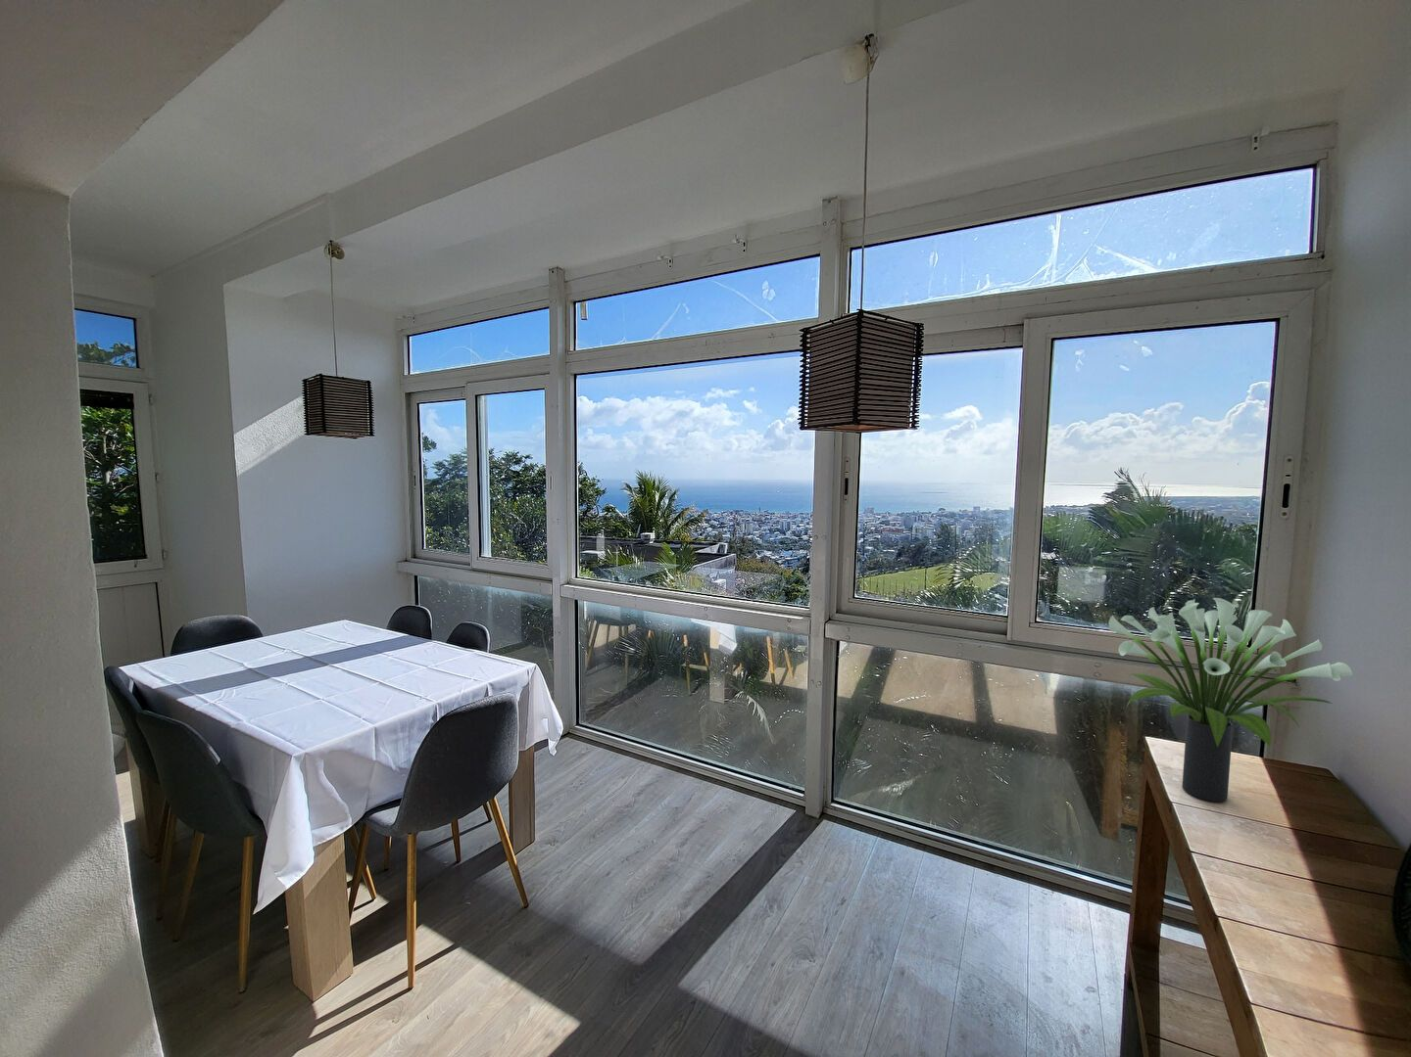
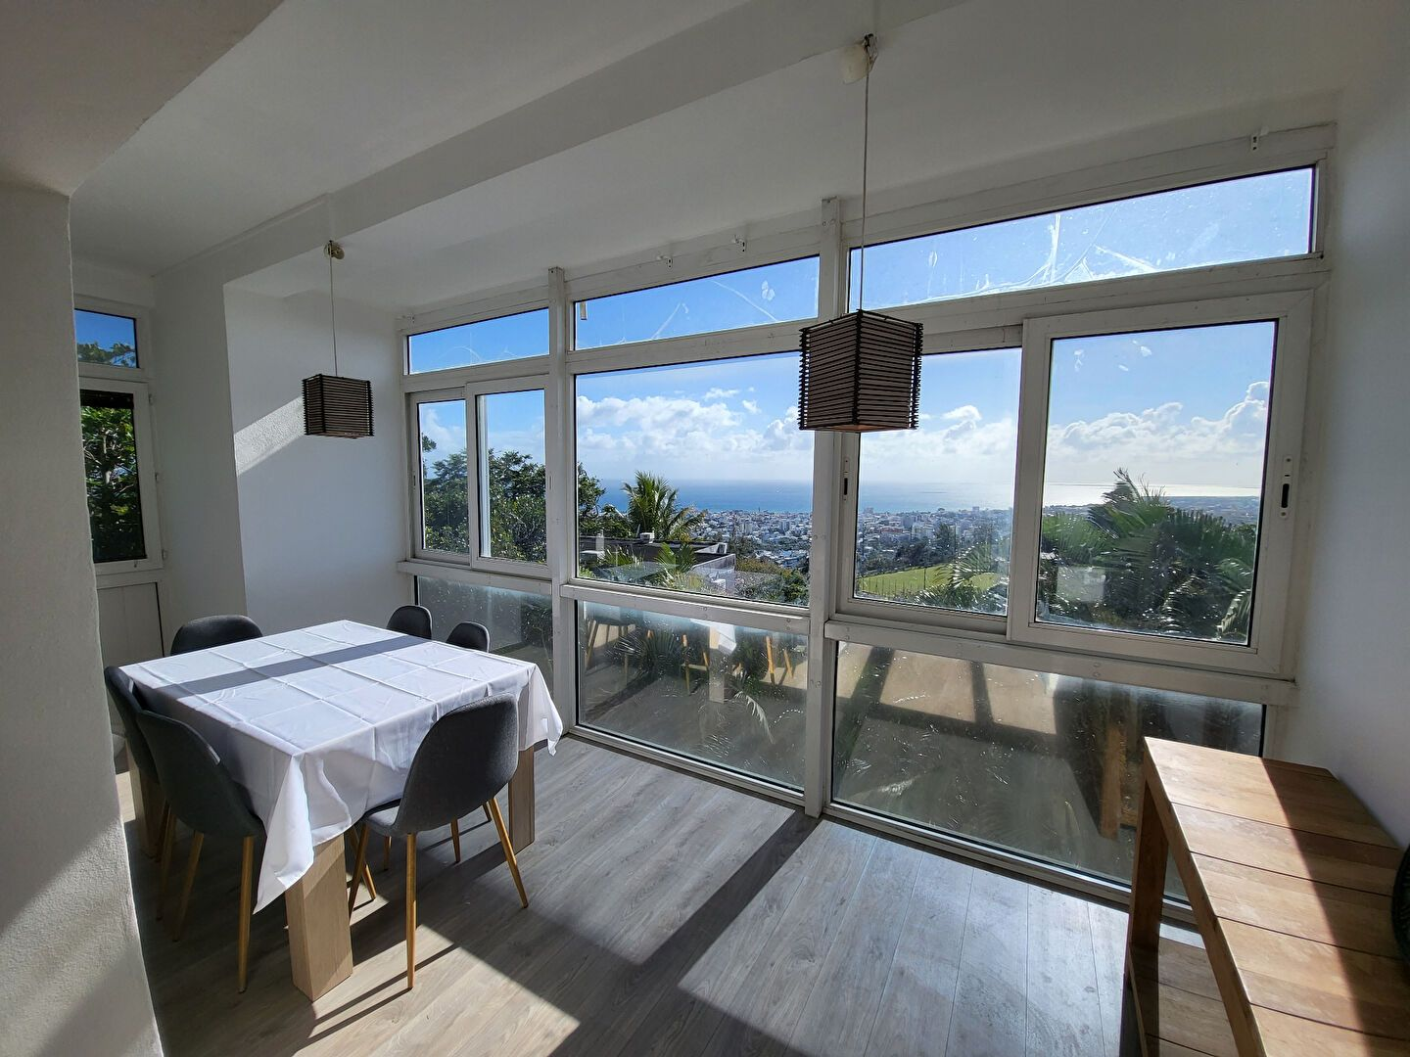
- potted plant [1108,597,1353,803]
